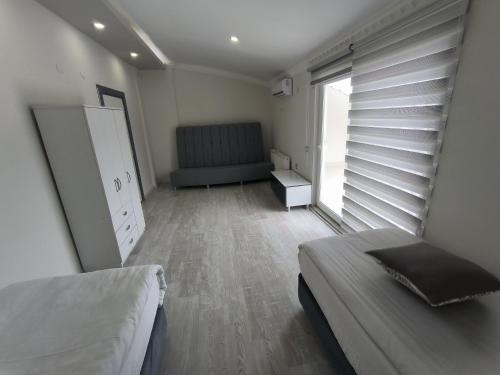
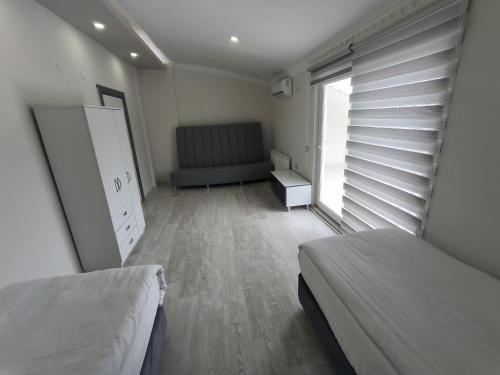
- pillow [363,240,500,307]
